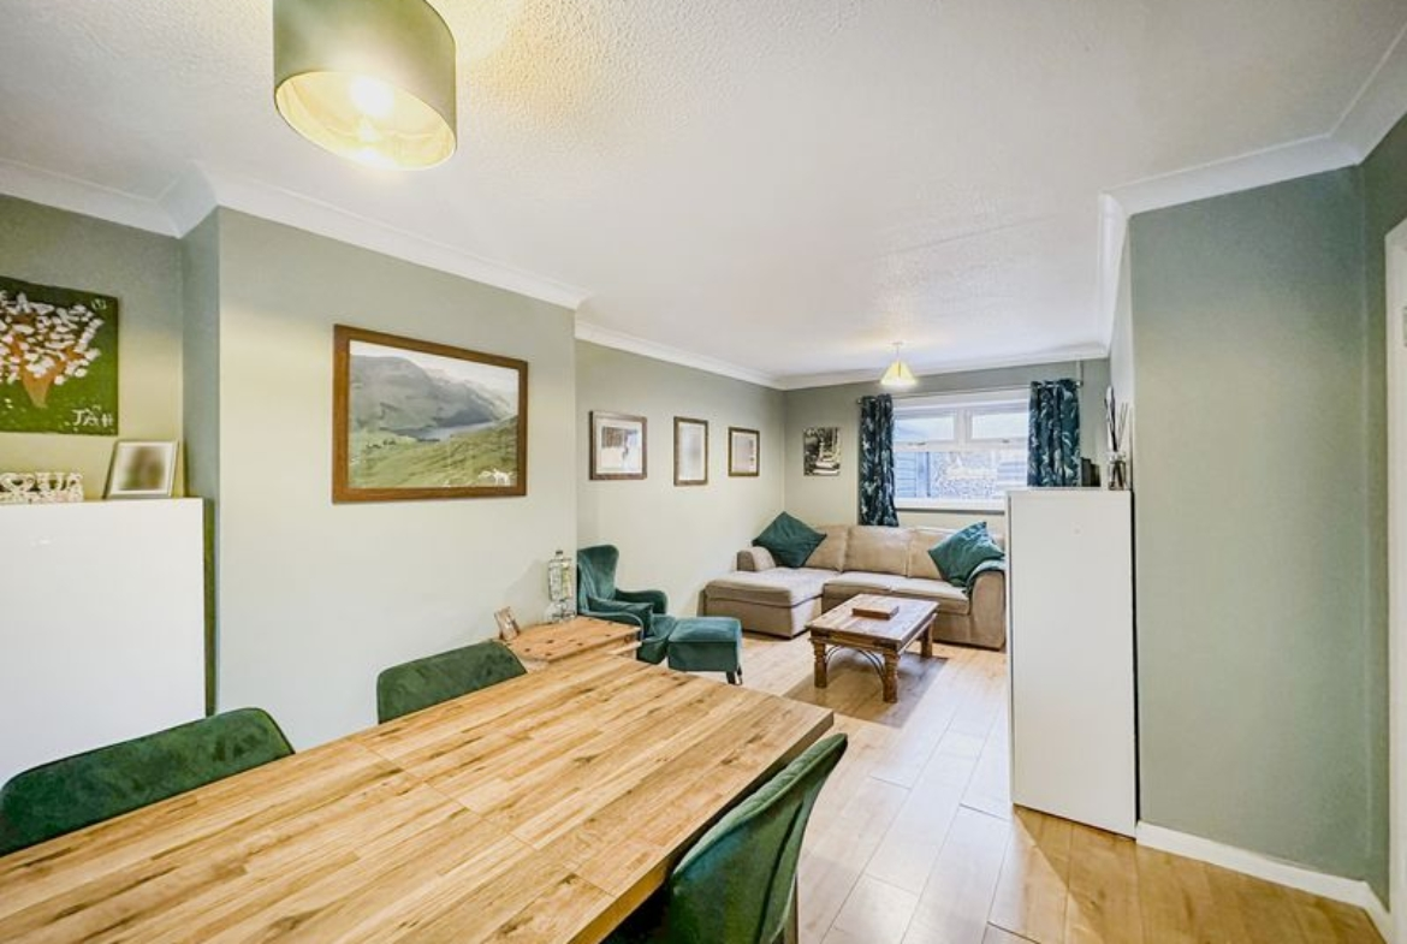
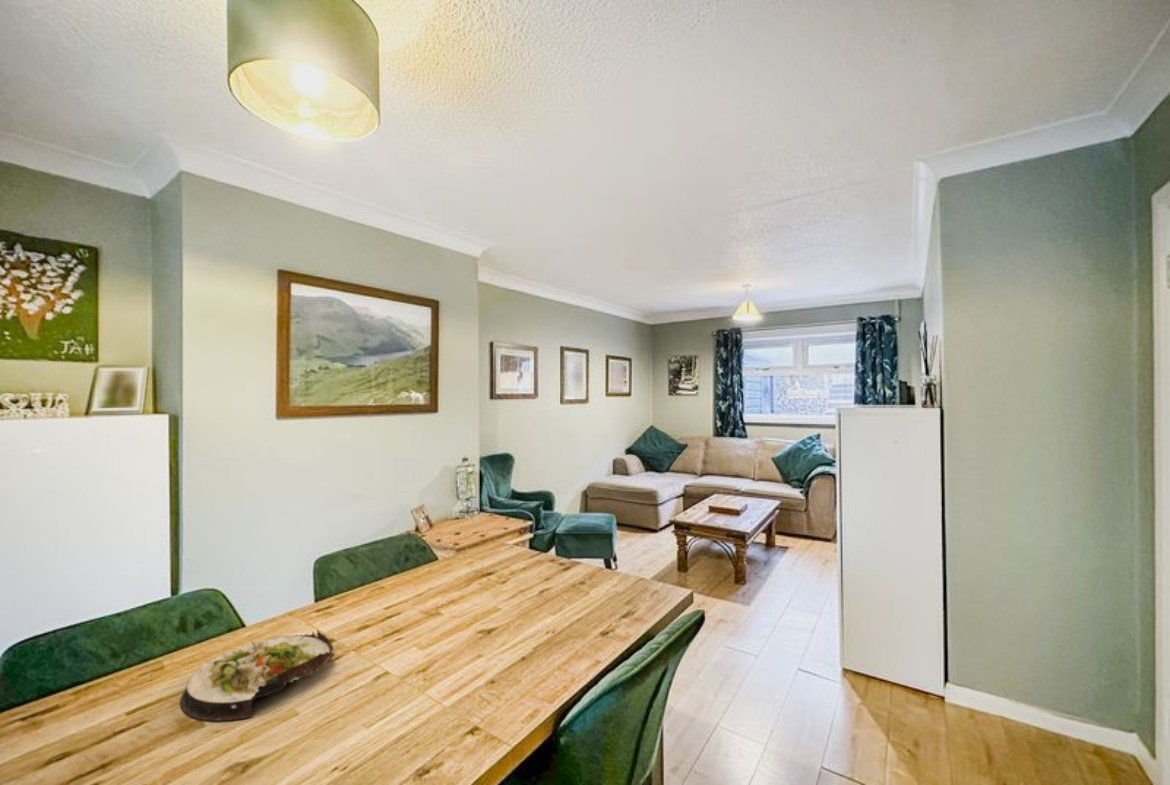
+ salad plate [179,629,336,722]
